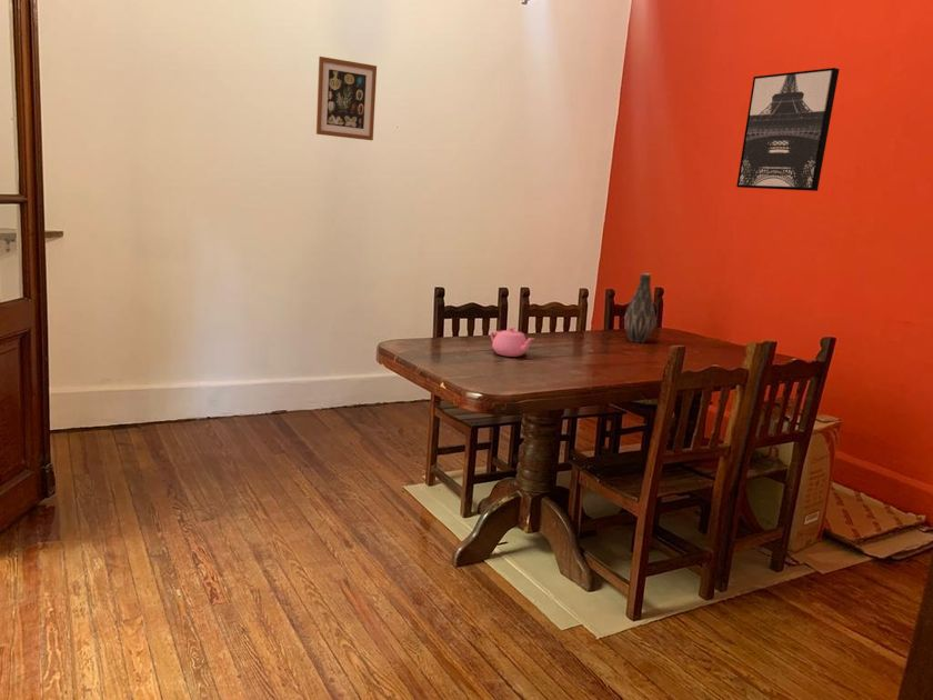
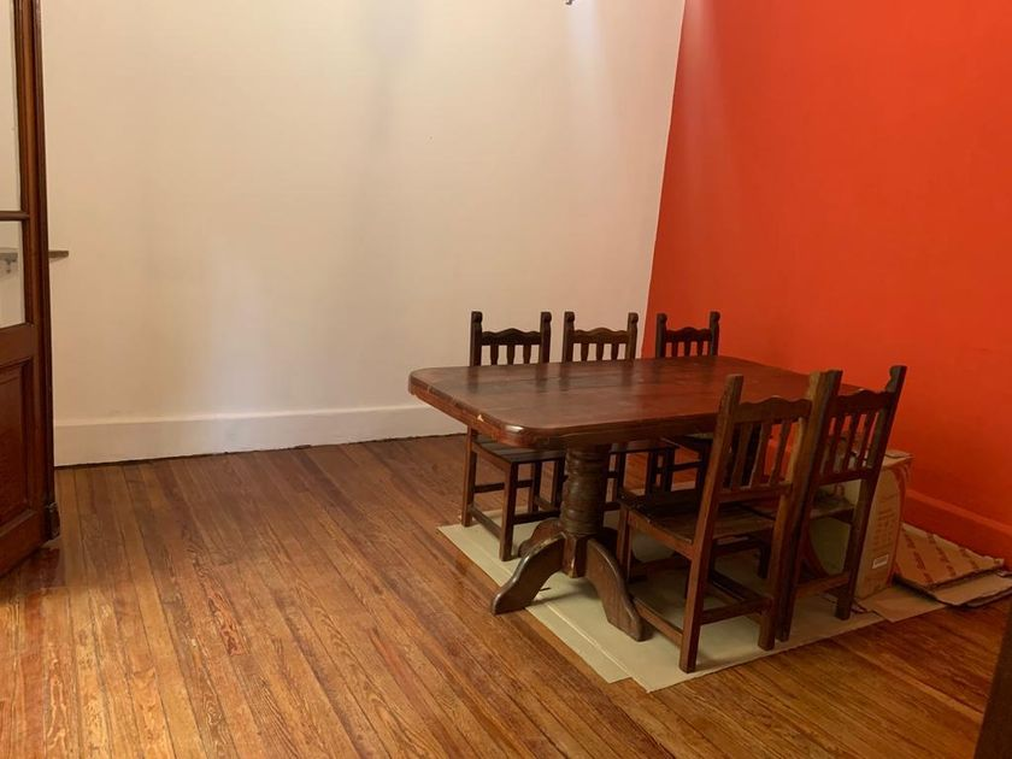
- wall art [315,56,378,141]
- wall art [735,67,841,192]
- teapot [490,326,534,358]
- vase [623,272,656,343]
